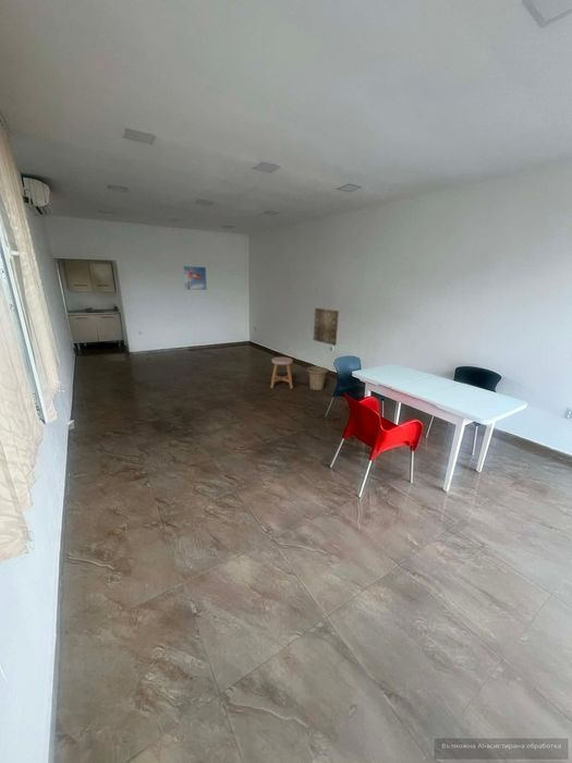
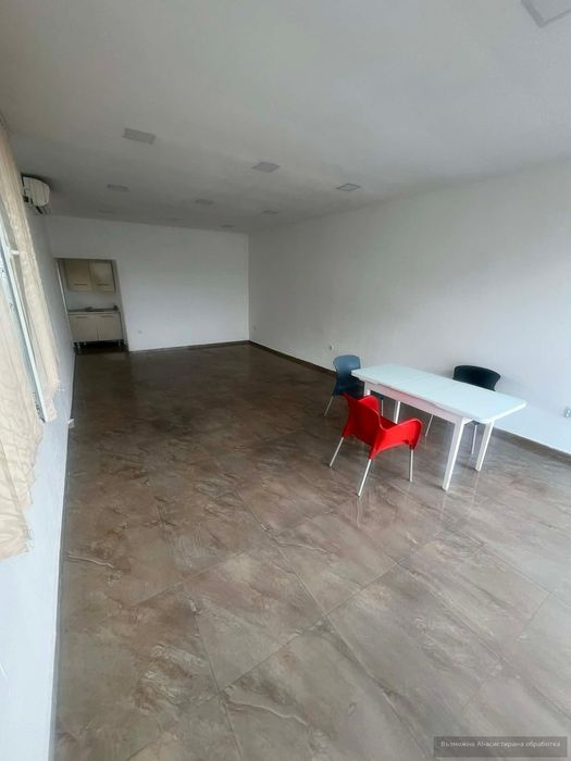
- stool [269,356,294,390]
- basket [306,365,329,391]
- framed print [182,265,208,291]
- wall art [313,307,340,347]
